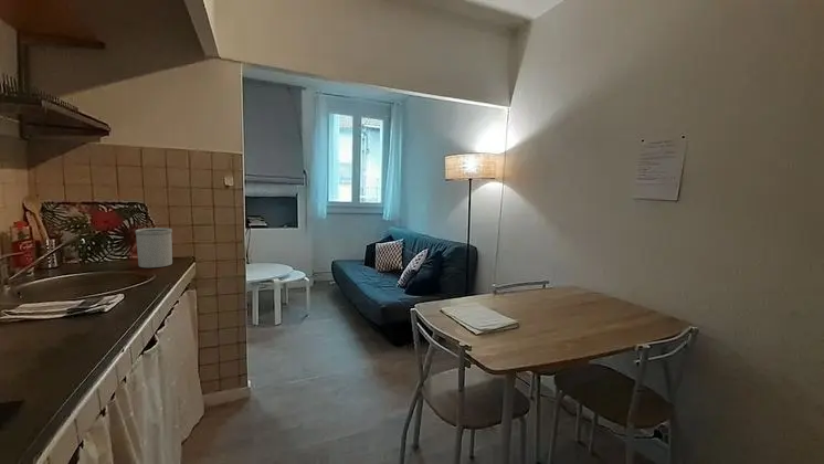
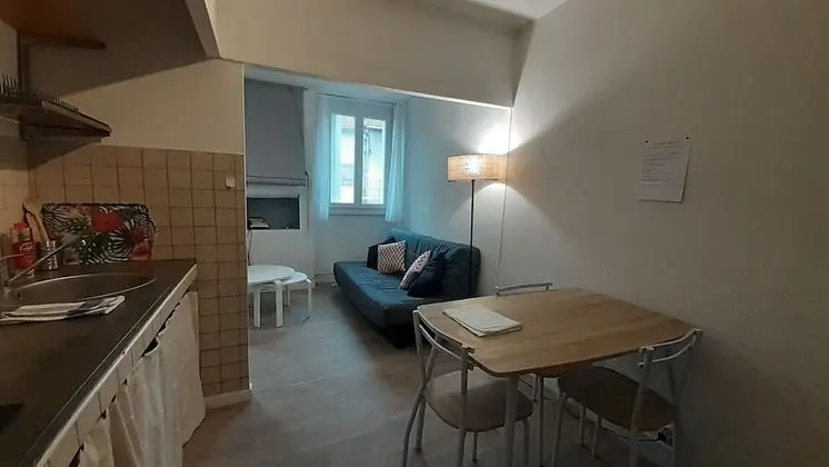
- utensil holder [134,226,173,268]
